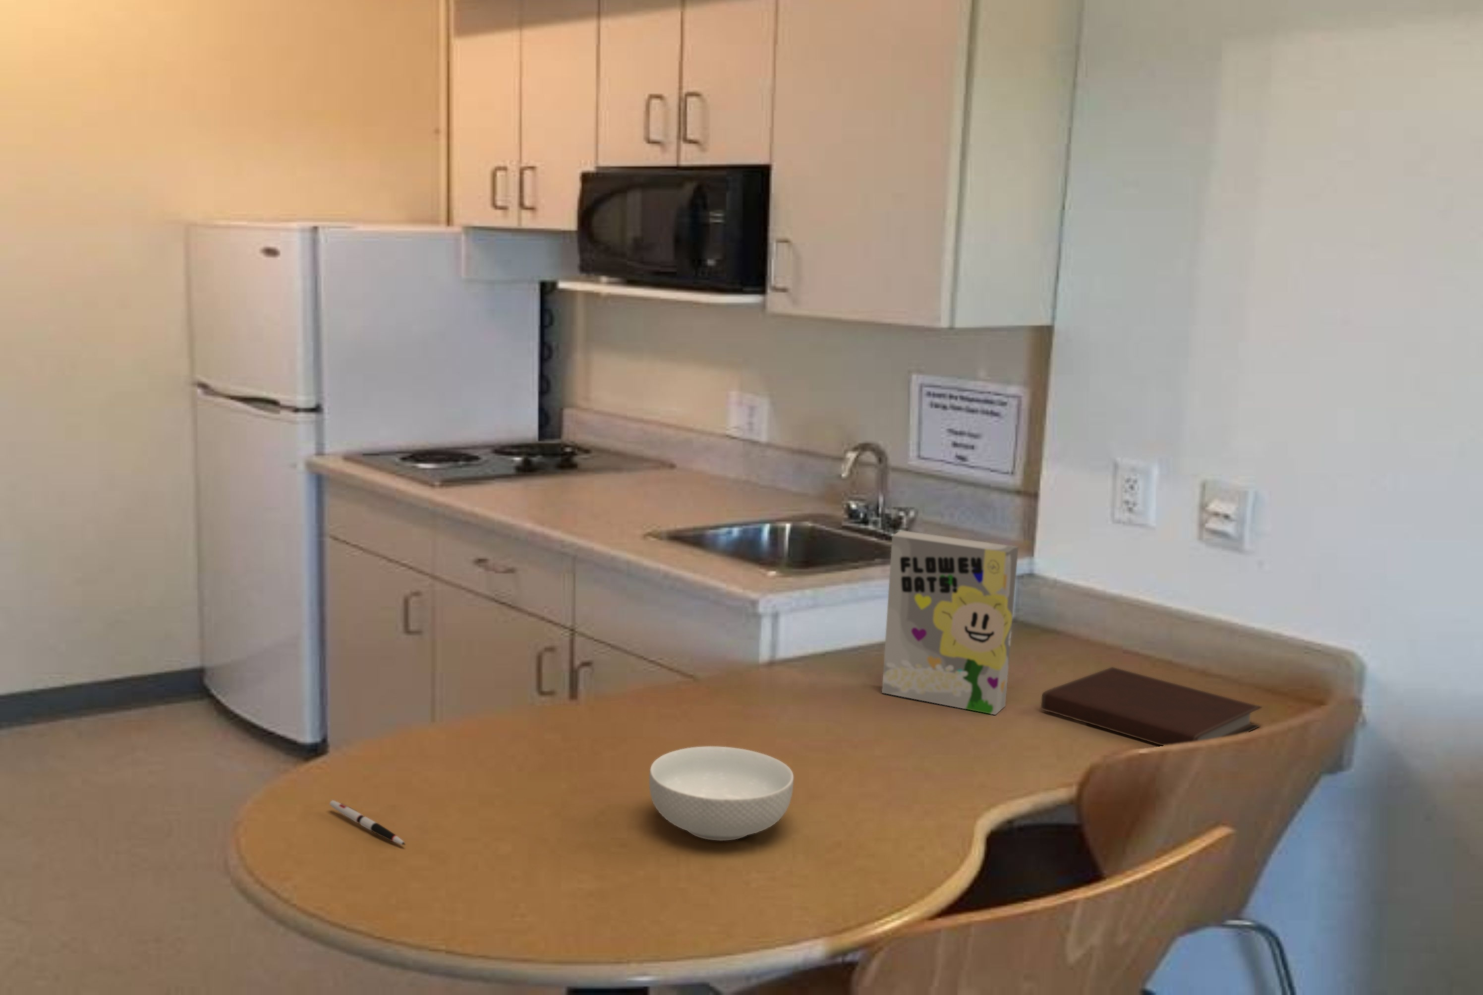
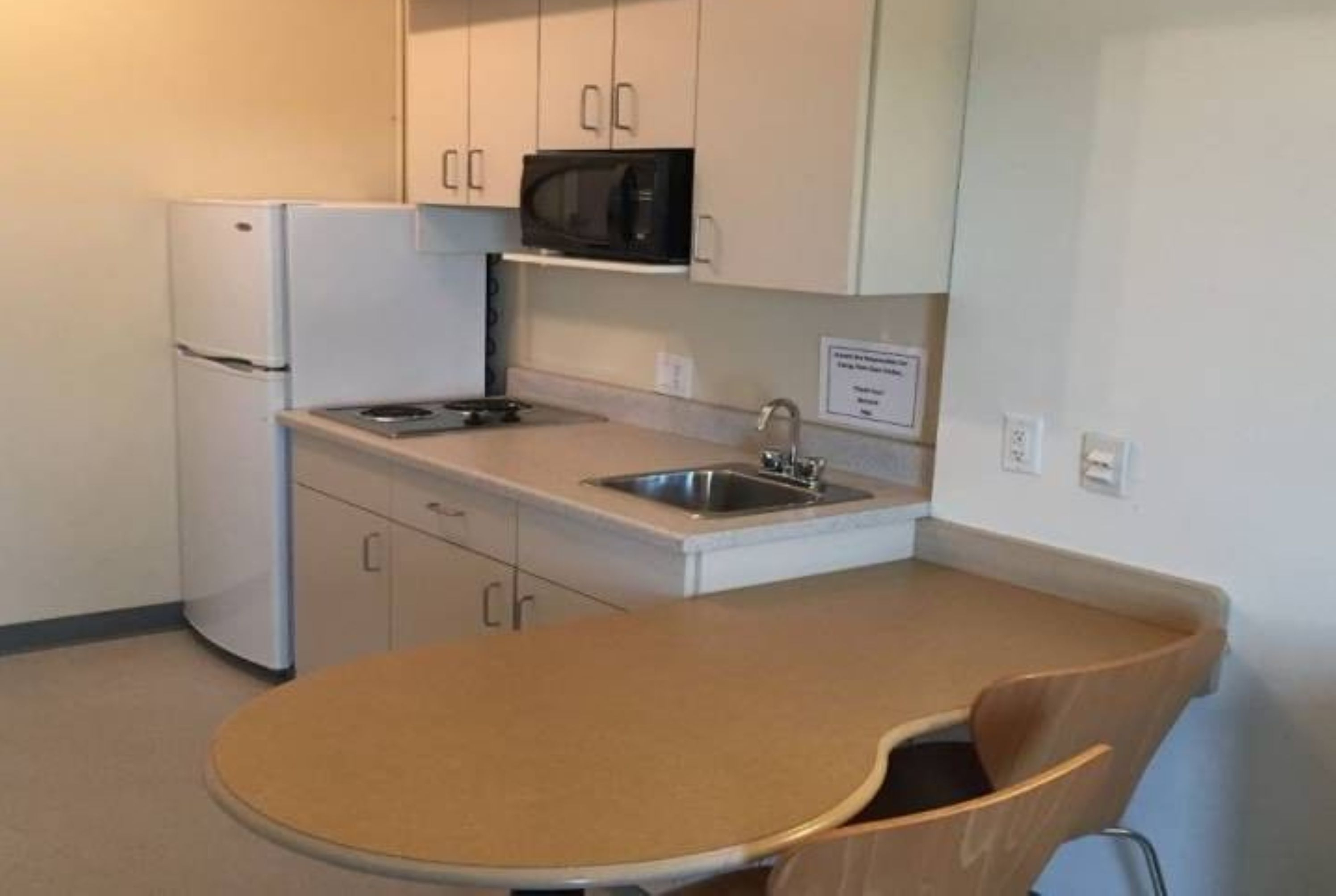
- cereal box [881,530,1019,715]
- notebook [1040,666,1263,746]
- pen [329,800,406,845]
- cereal bowl [648,745,794,841]
